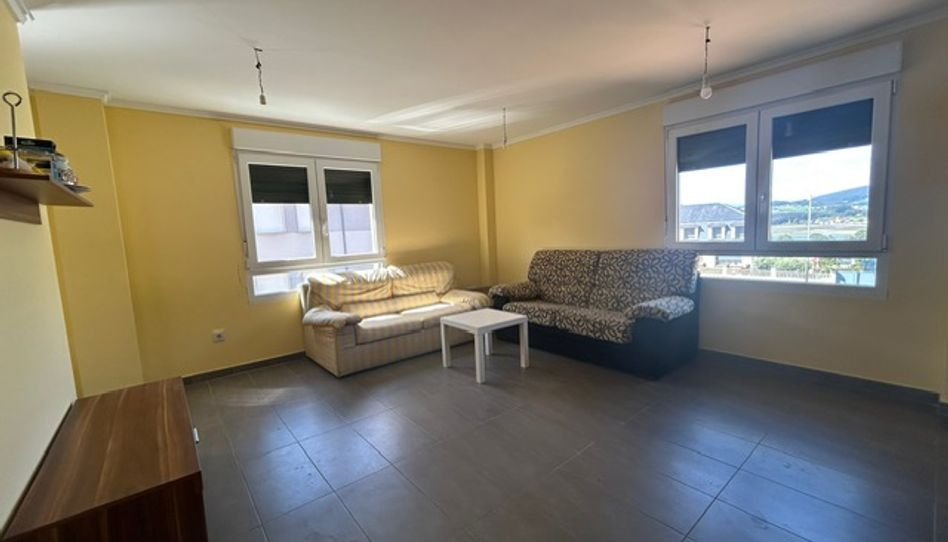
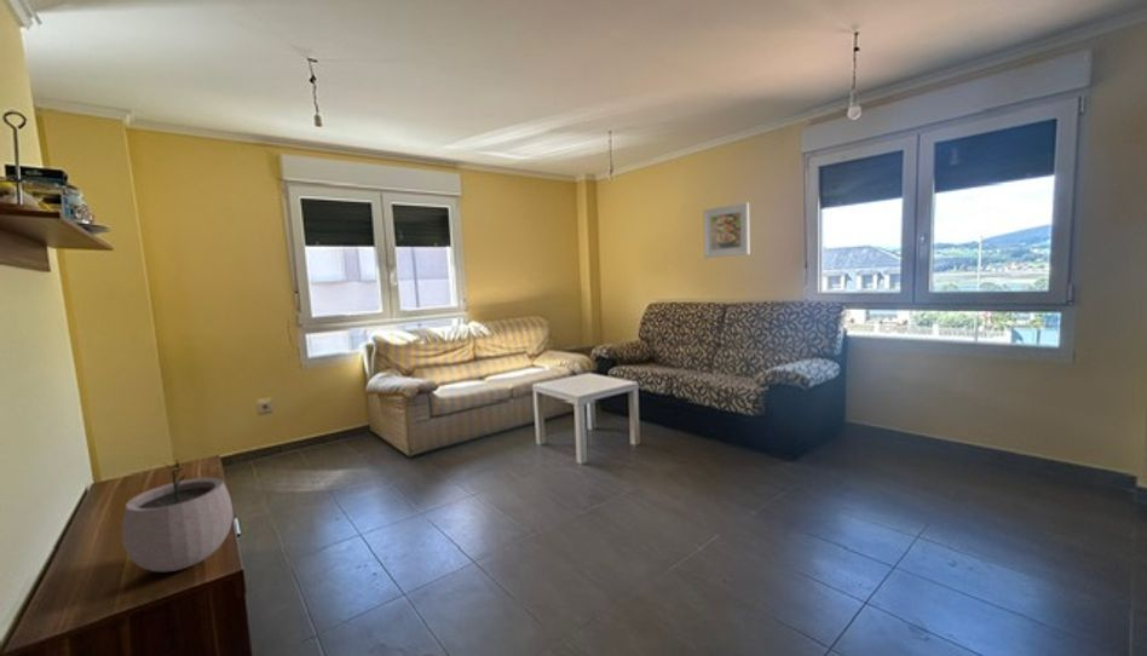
+ plant pot [120,459,234,572]
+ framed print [703,201,750,259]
